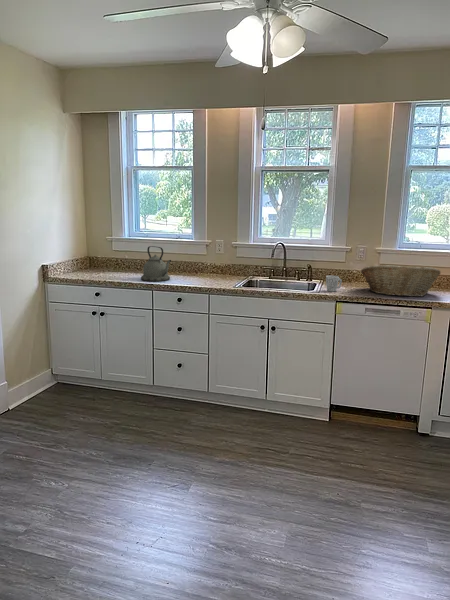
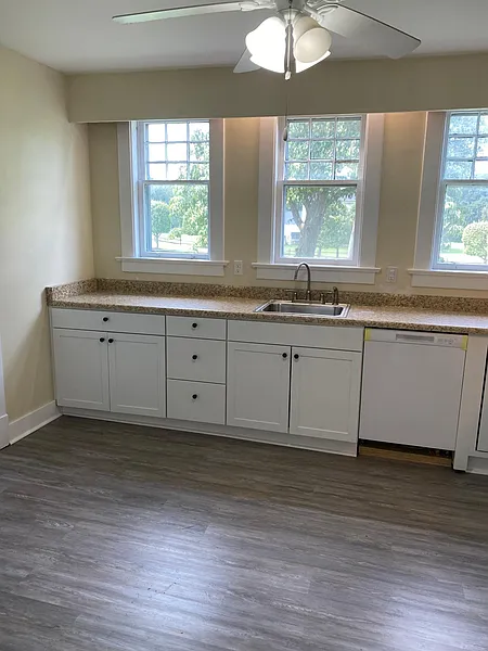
- mug [325,274,343,293]
- kettle [140,245,172,282]
- fruit basket [360,264,442,298]
